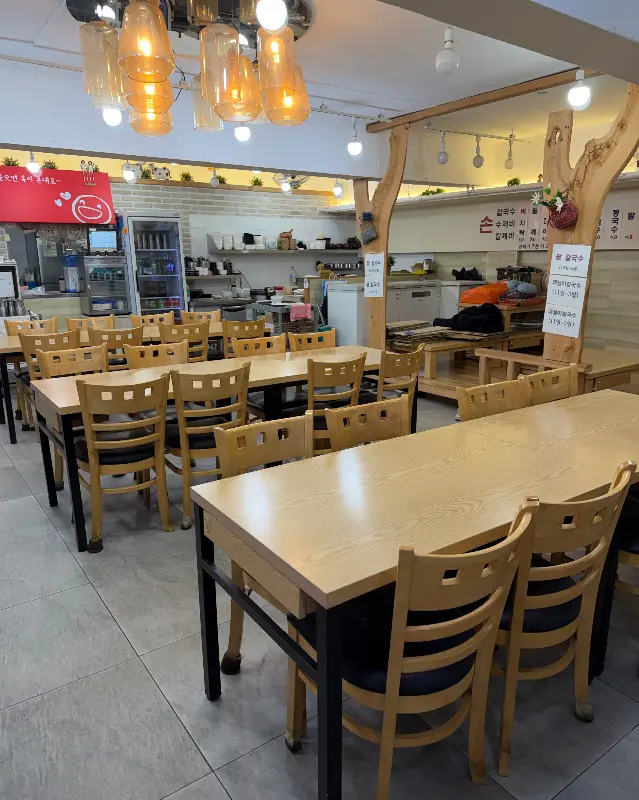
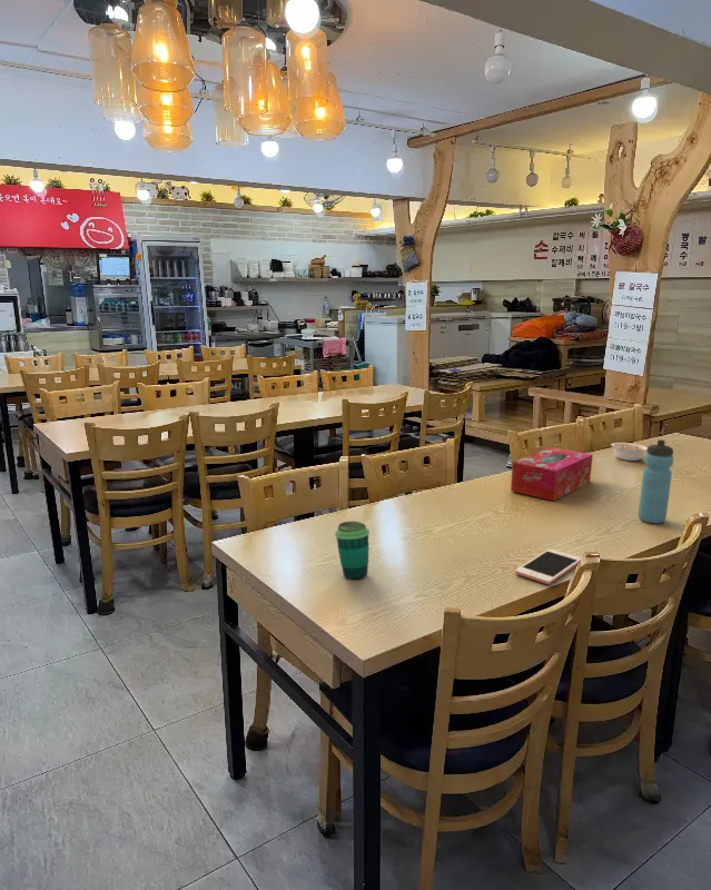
+ legume [610,442,648,462]
+ tissue box [510,446,594,502]
+ water bottle [638,438,674,525]
+ cell phone [514,548,583,585]
+ cup [334,521,371,581]
